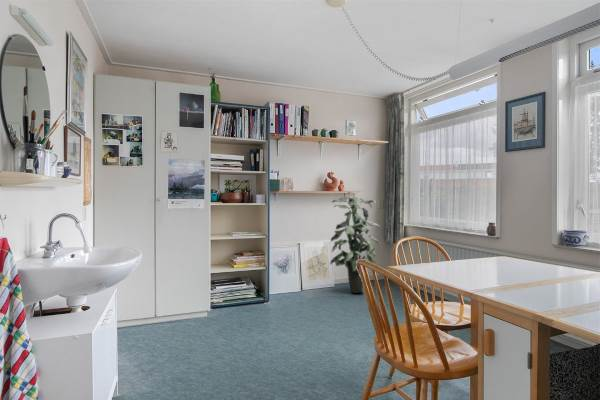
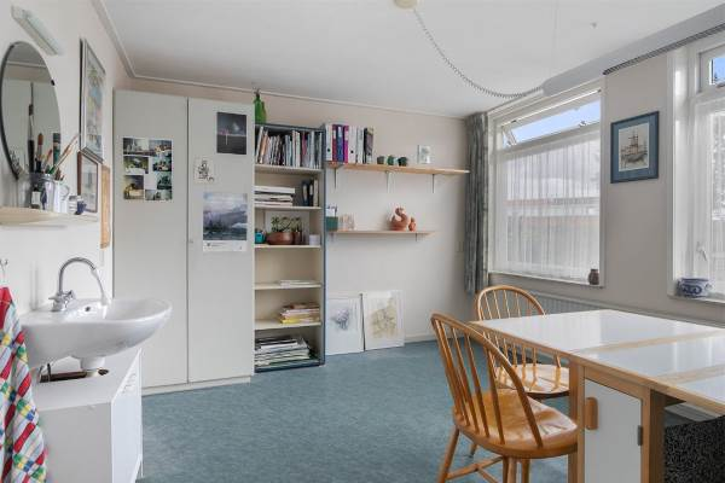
- indoor plant [329,191,381,294]
